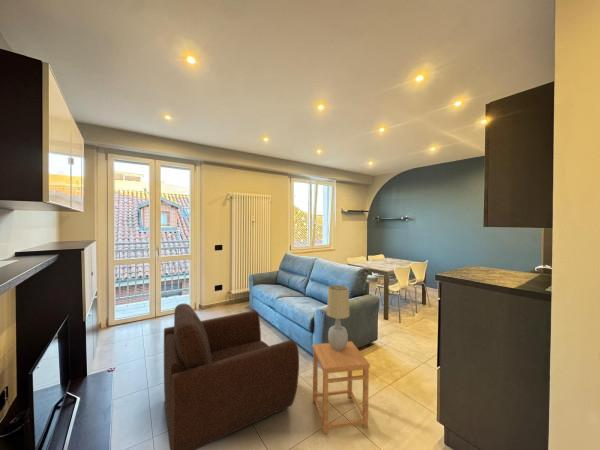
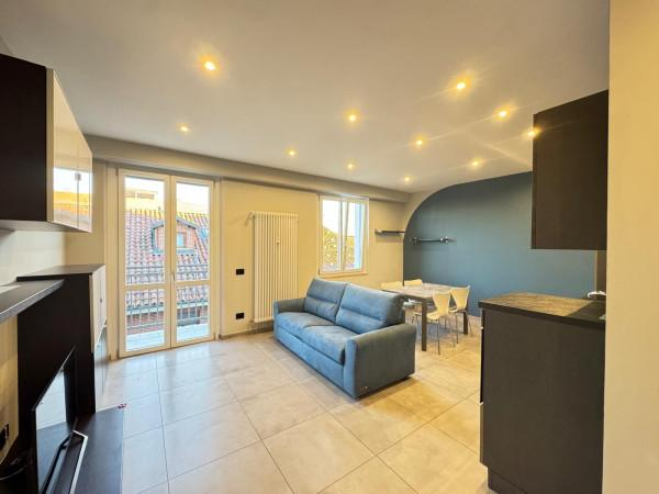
- table lamp [326,284,351,350]
- armchair [163,303,300,450]
- side table [311,340,371,435]
